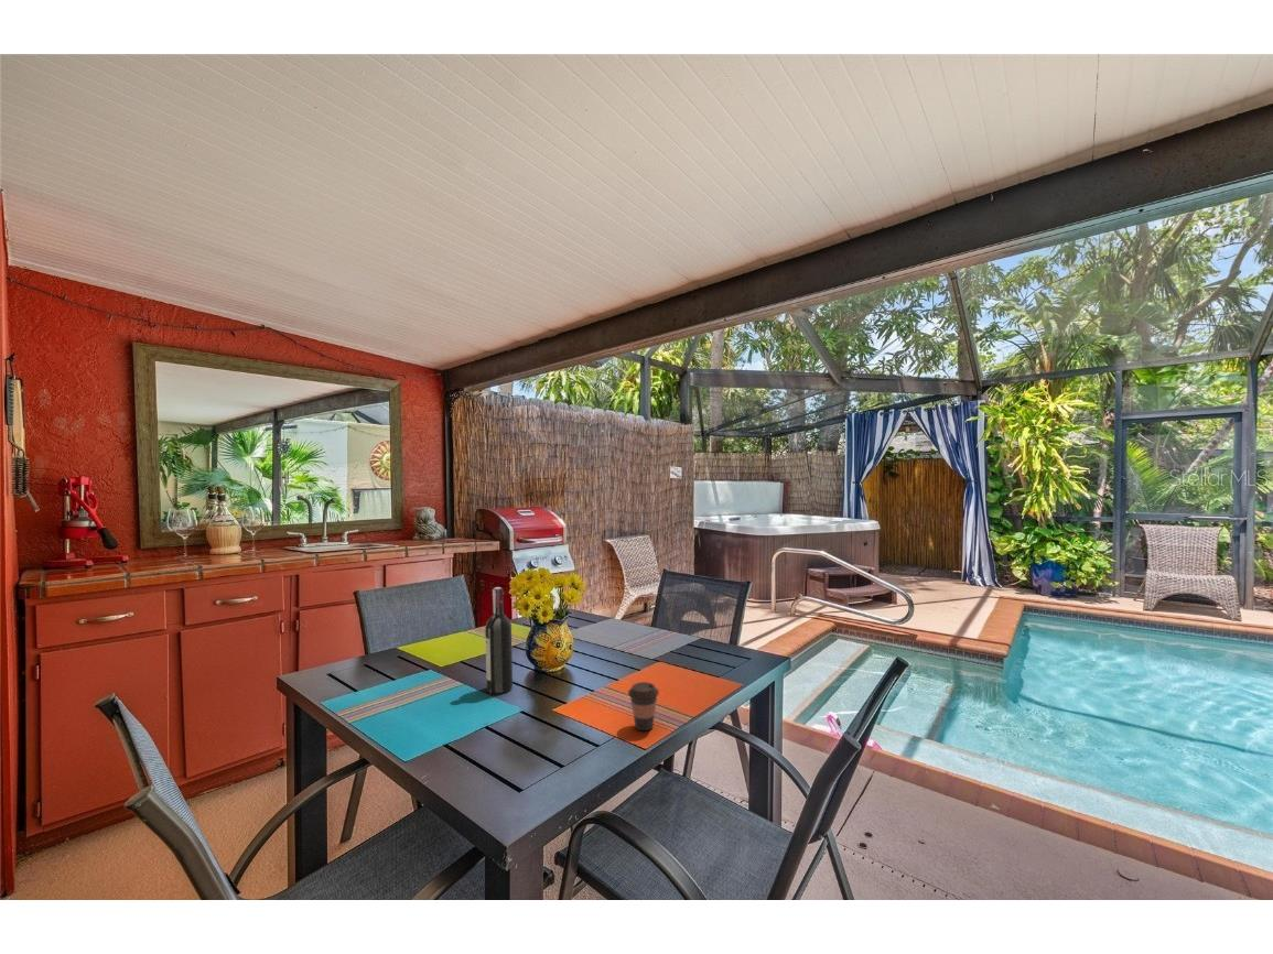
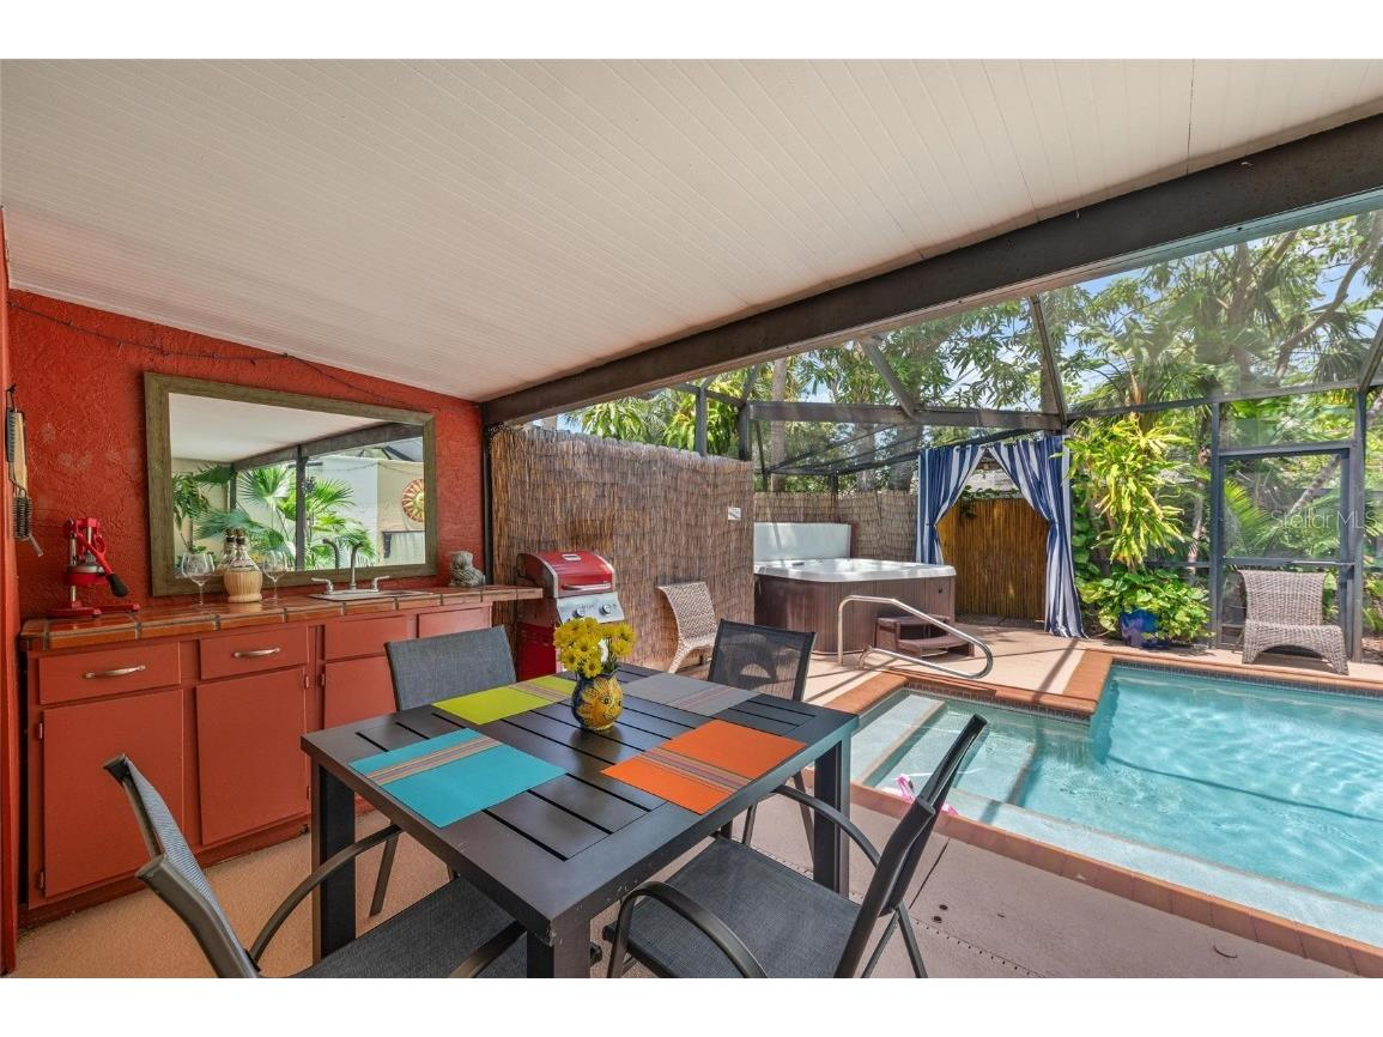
- coffee cup [627,681,660,731]
- wine bottle [484,586,514,695]
